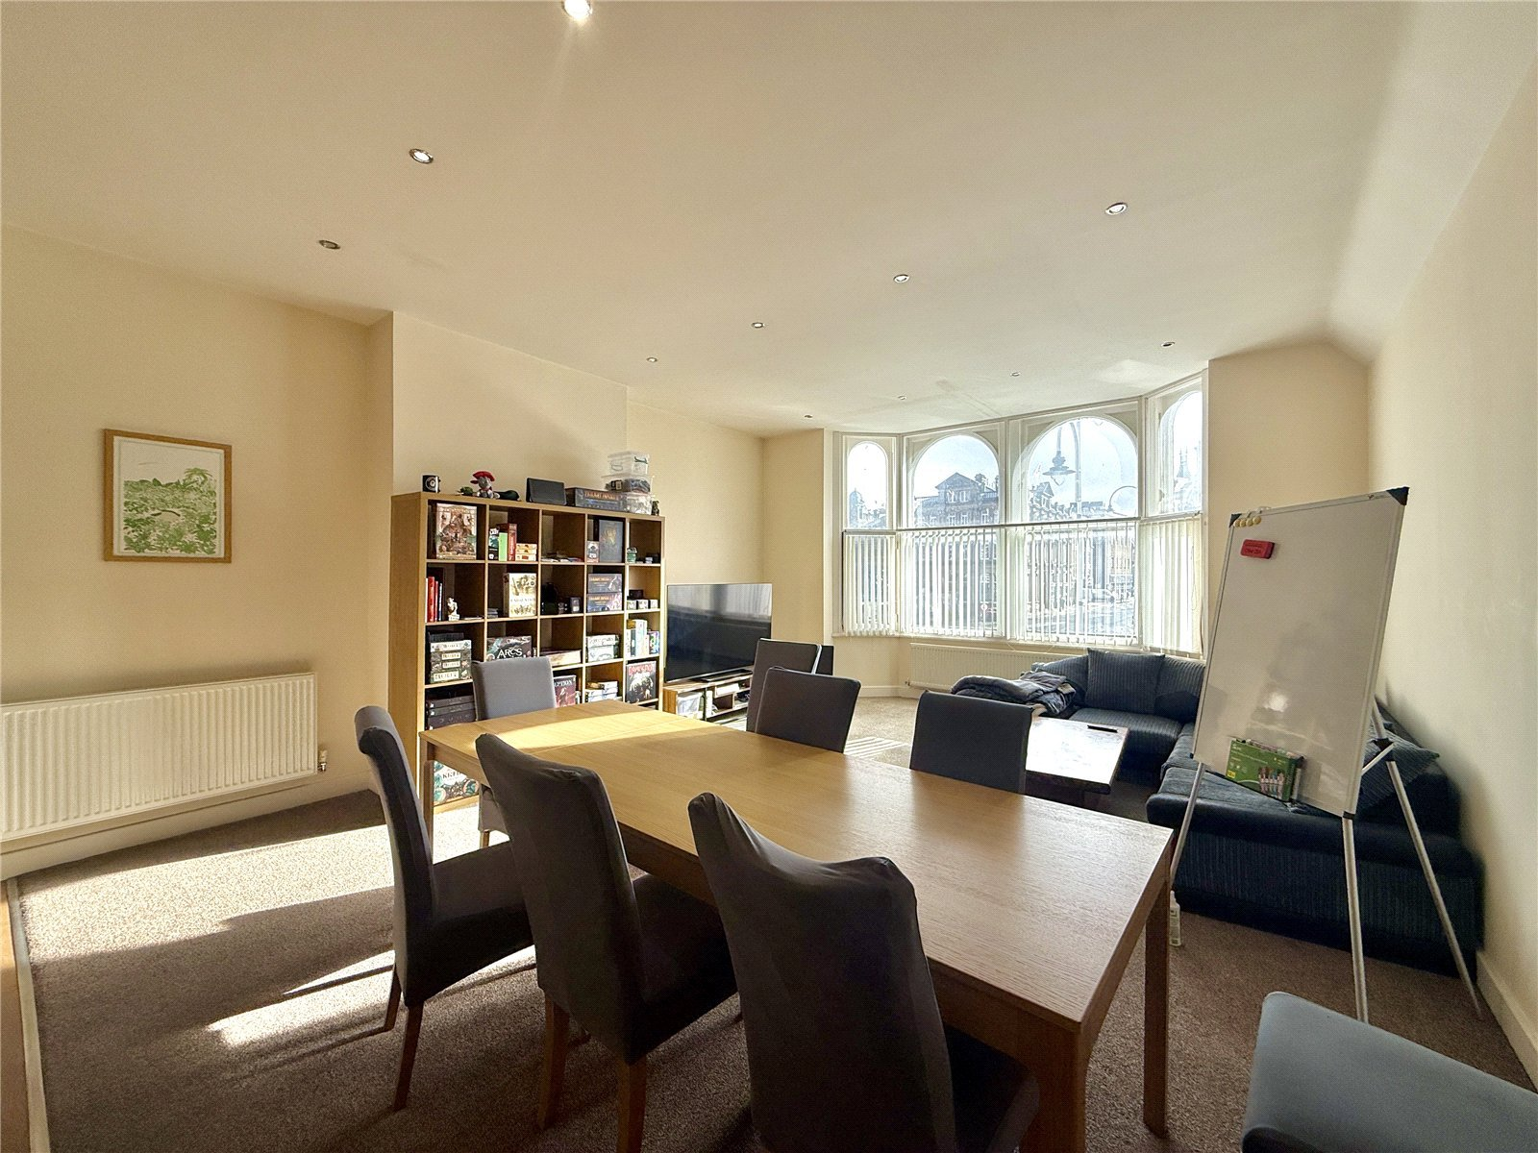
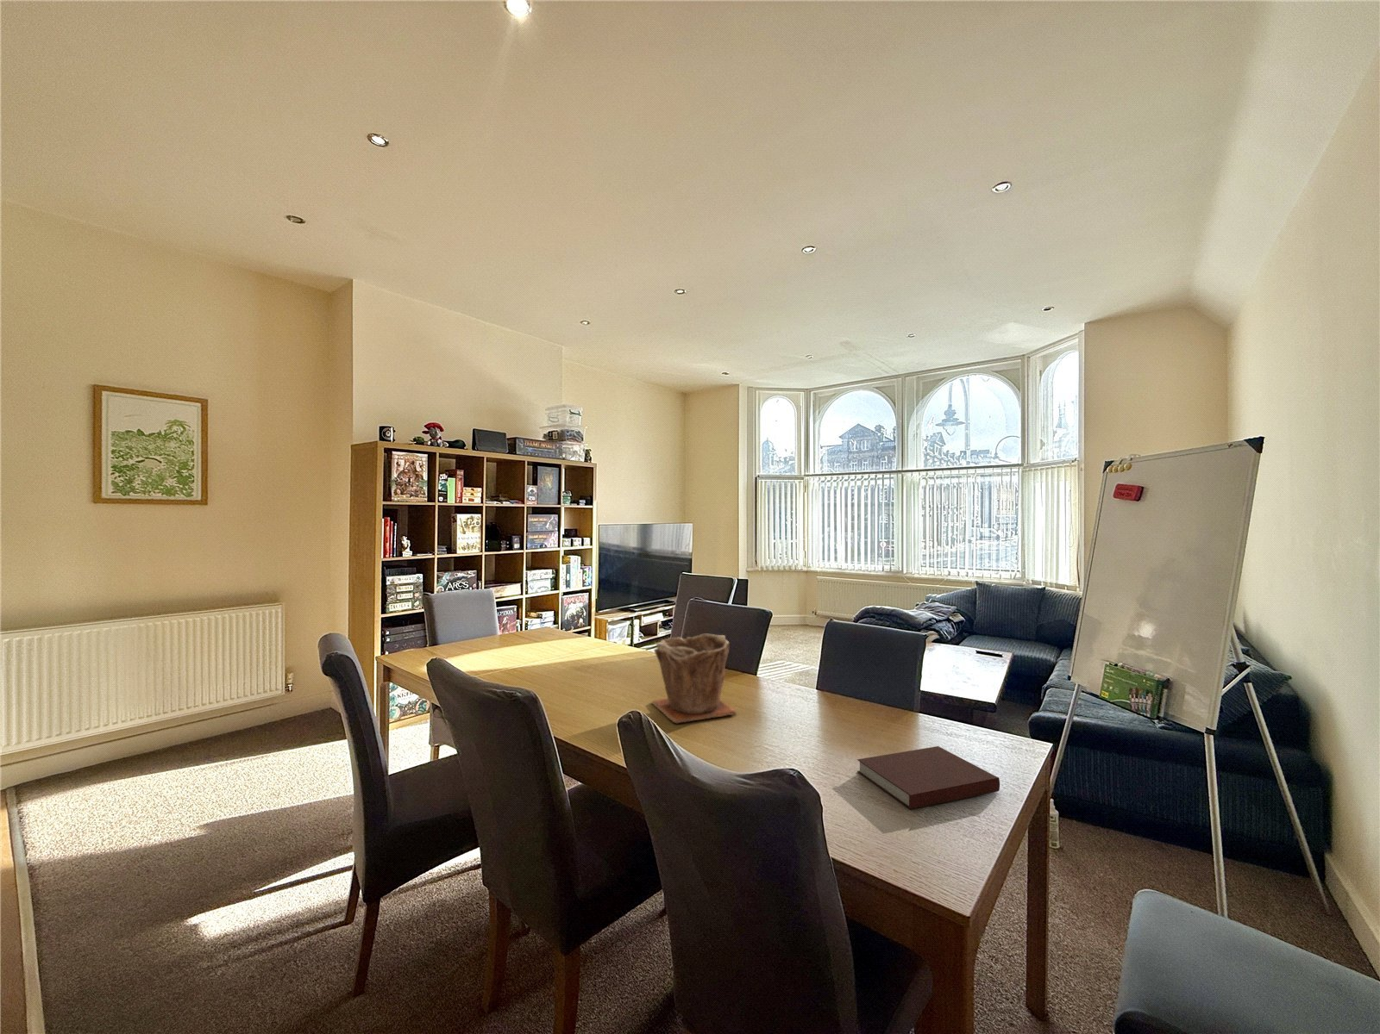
+ plant pot [651,633,738,724]
+ notebook [856,745,1001,810]
